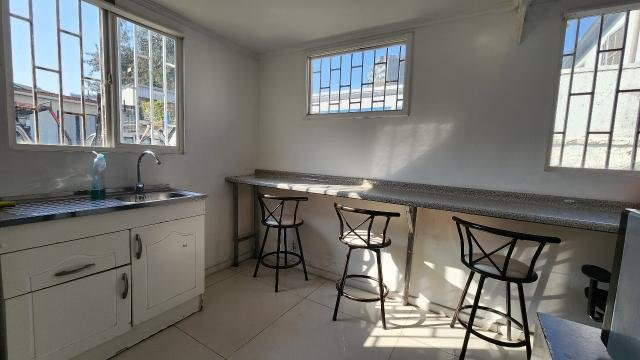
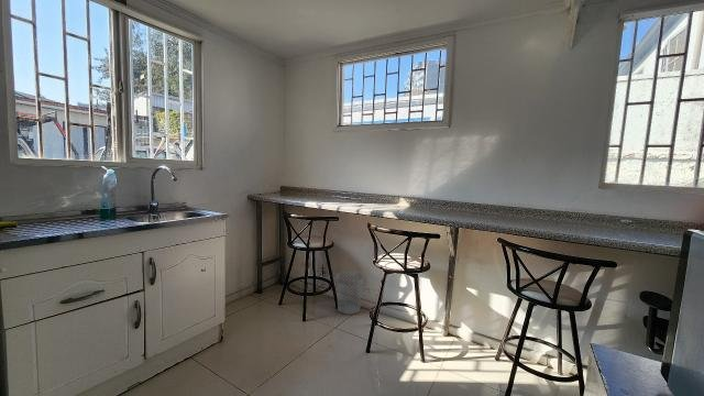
+ wastebasket [336,271,365,316]
